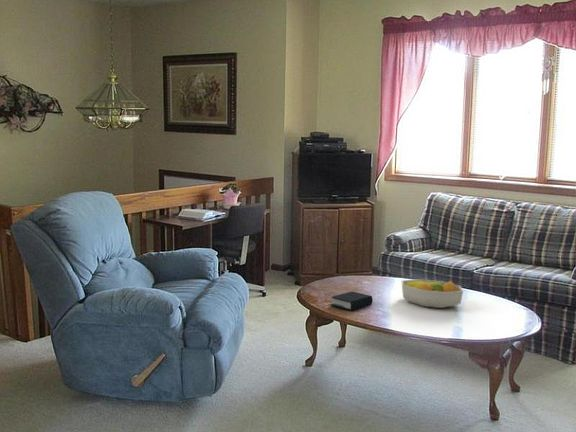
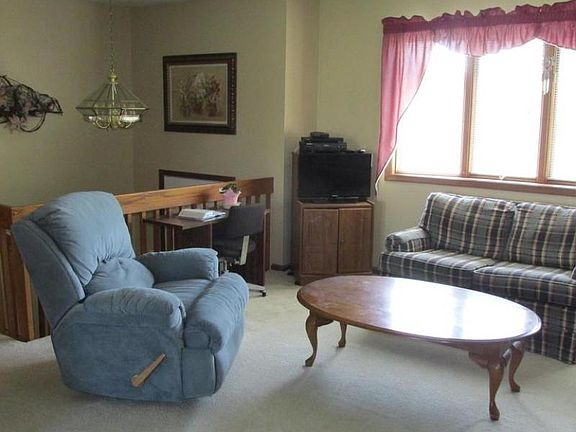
- fruit bowl [400,278,464,309]
- book [330,291,374,311]
